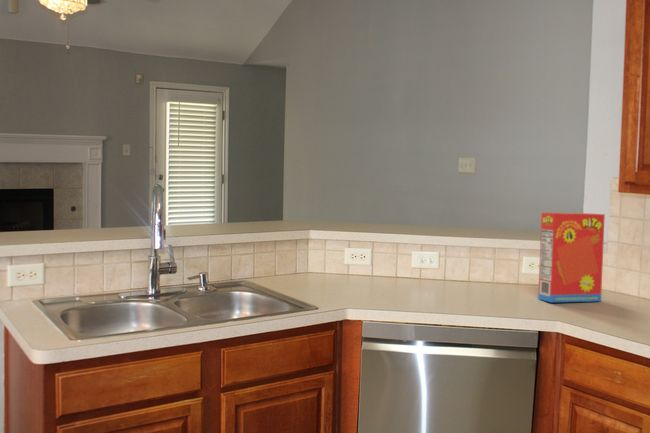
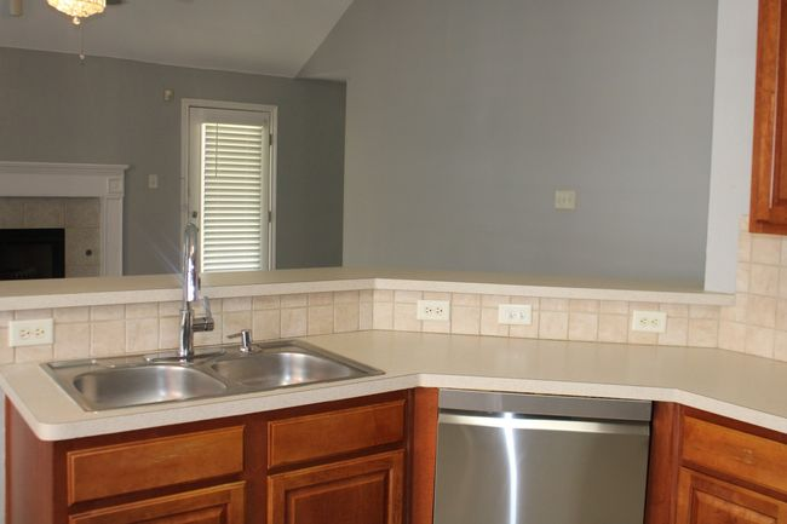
- cereal box [537,212,606,303]
